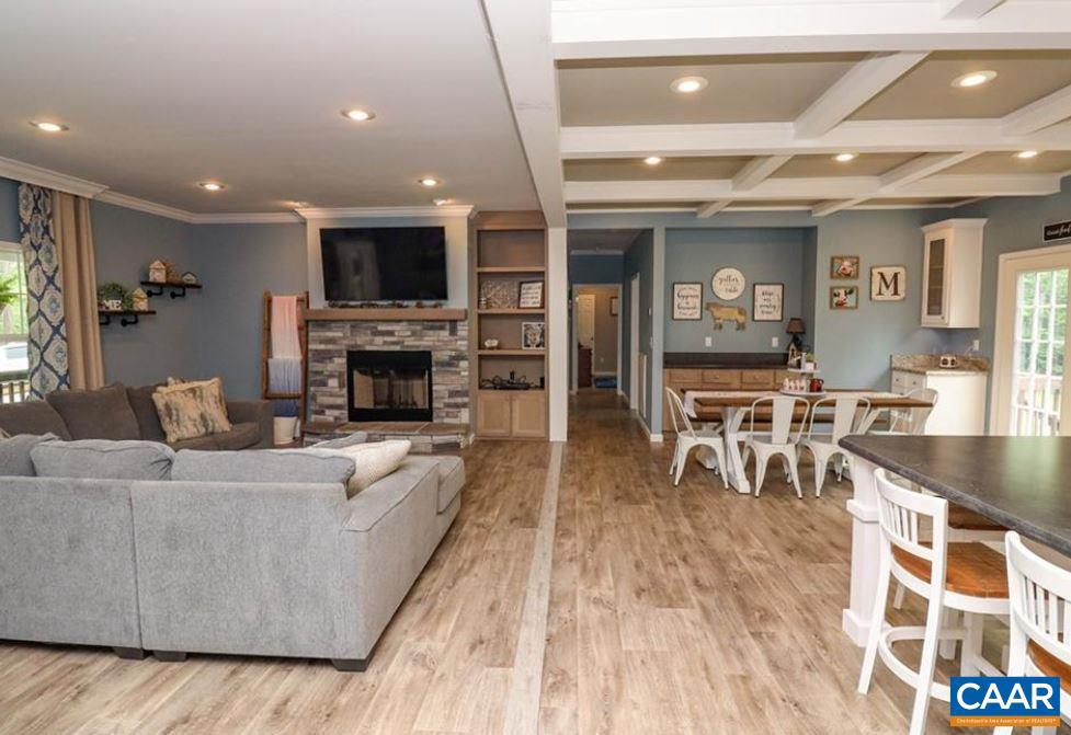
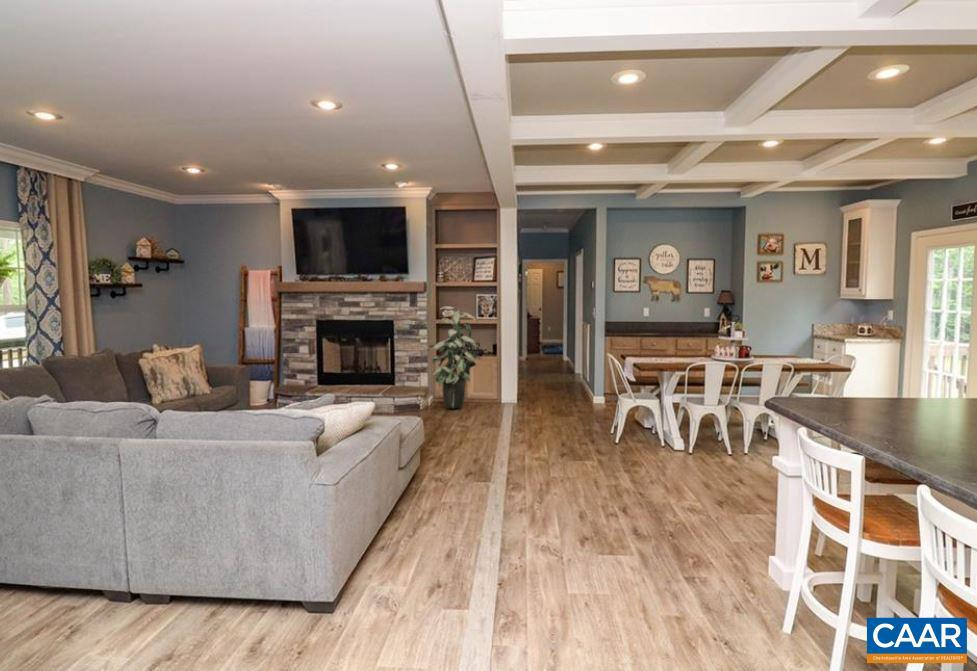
+ indoor plant [427,305,482,409]
